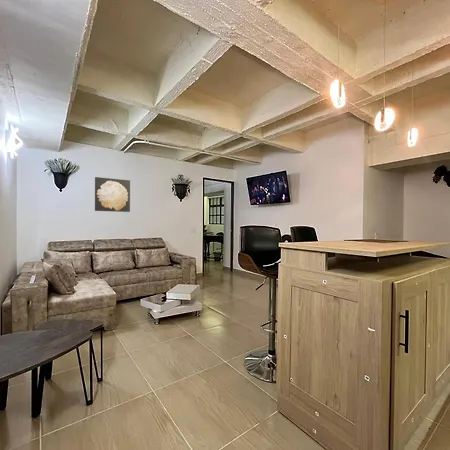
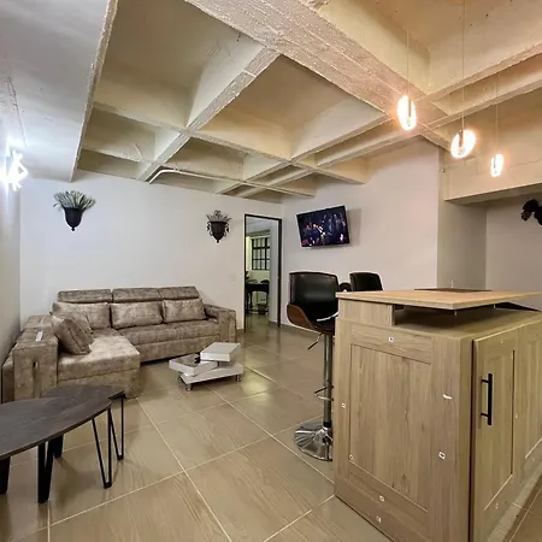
- wall art [94,176,131,213]
